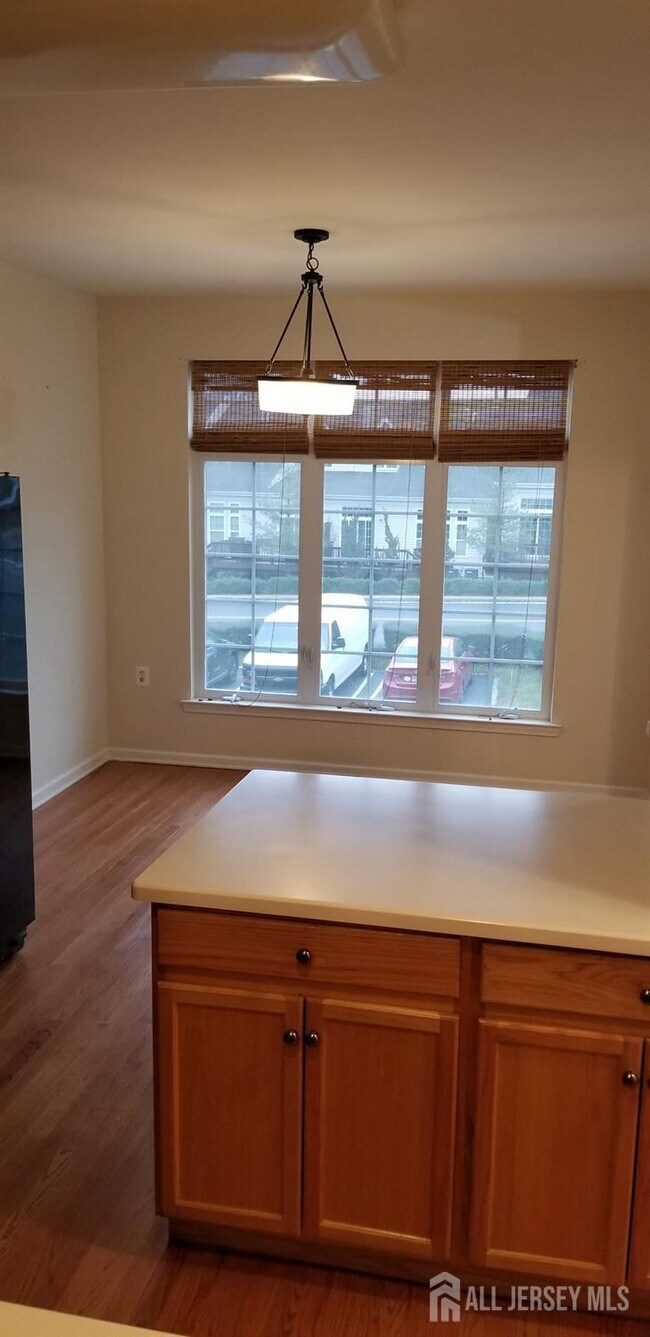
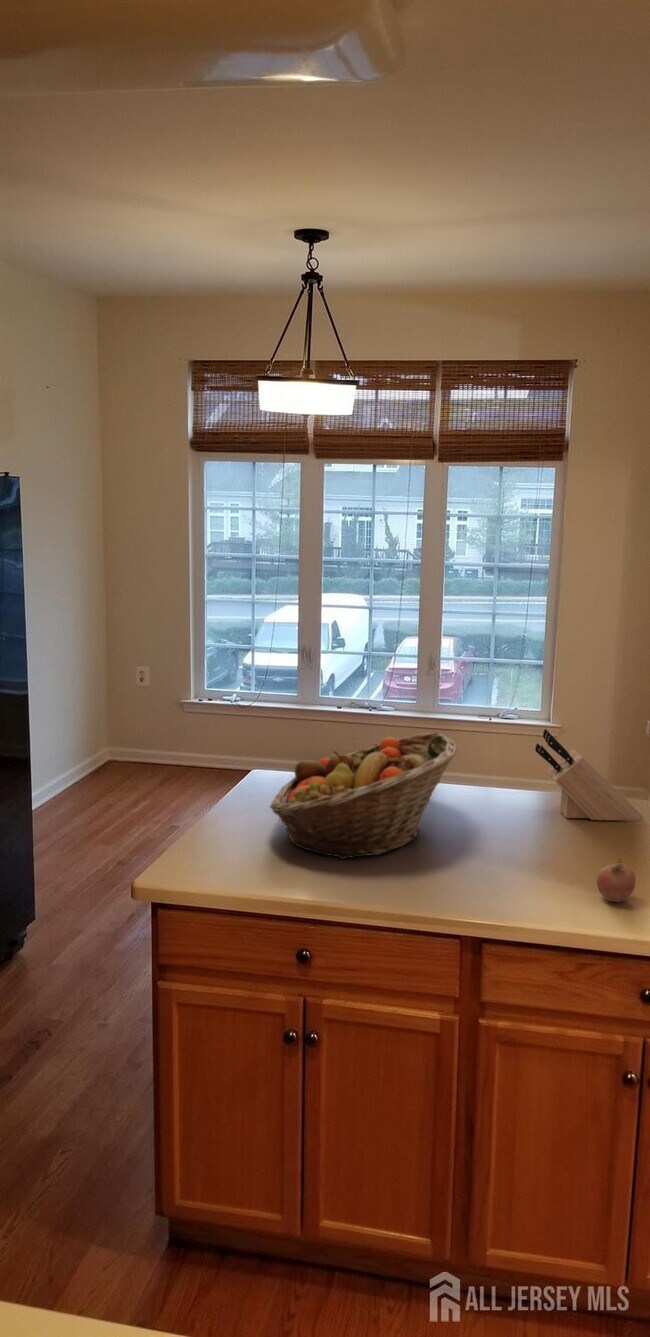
+ fruit [596,858,637,903]
+ knife block [534,728,645,822]
+ fruit basket [269,731,458,860]
